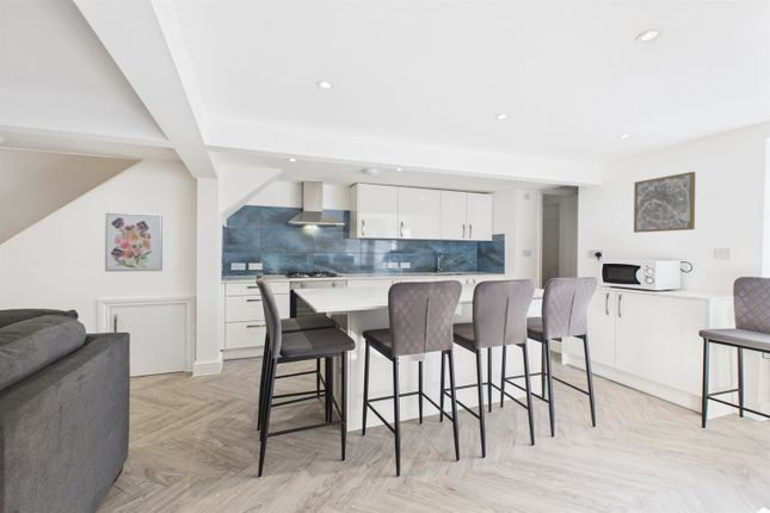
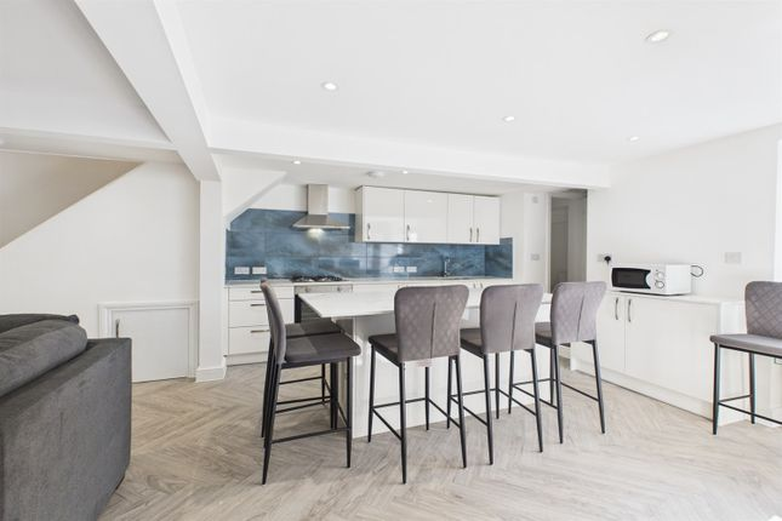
- wall art [104,211,164,273]
- wall art [633,171,696,234]
